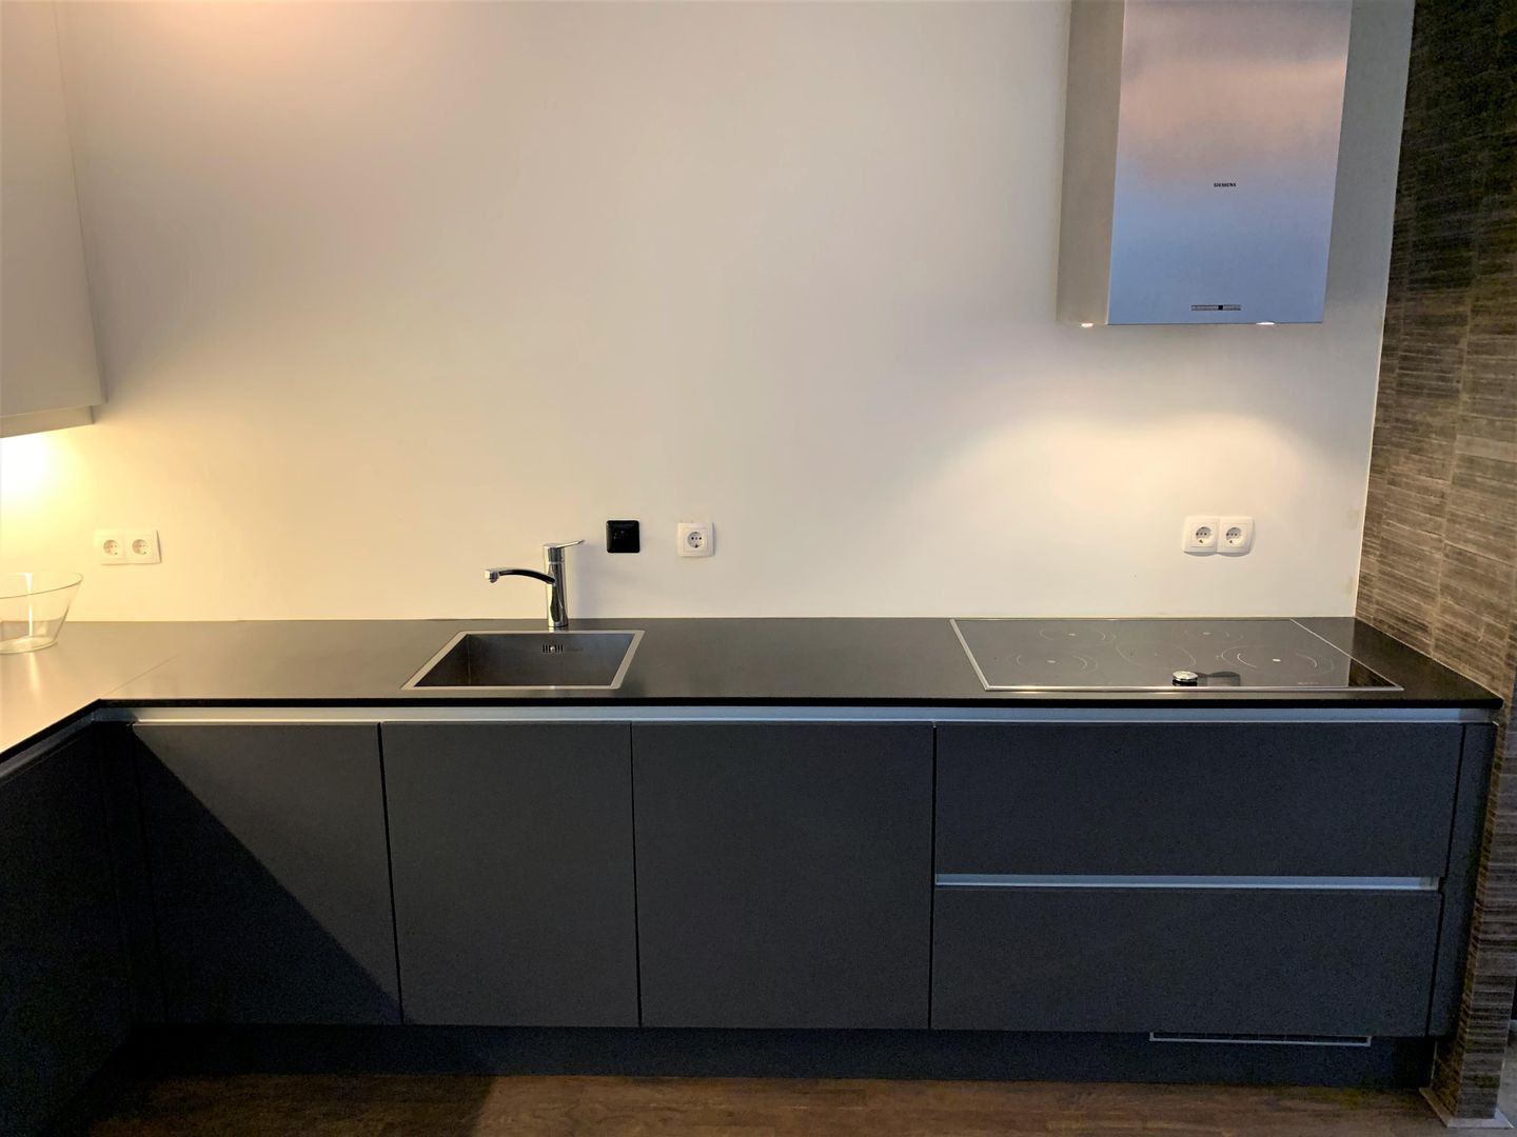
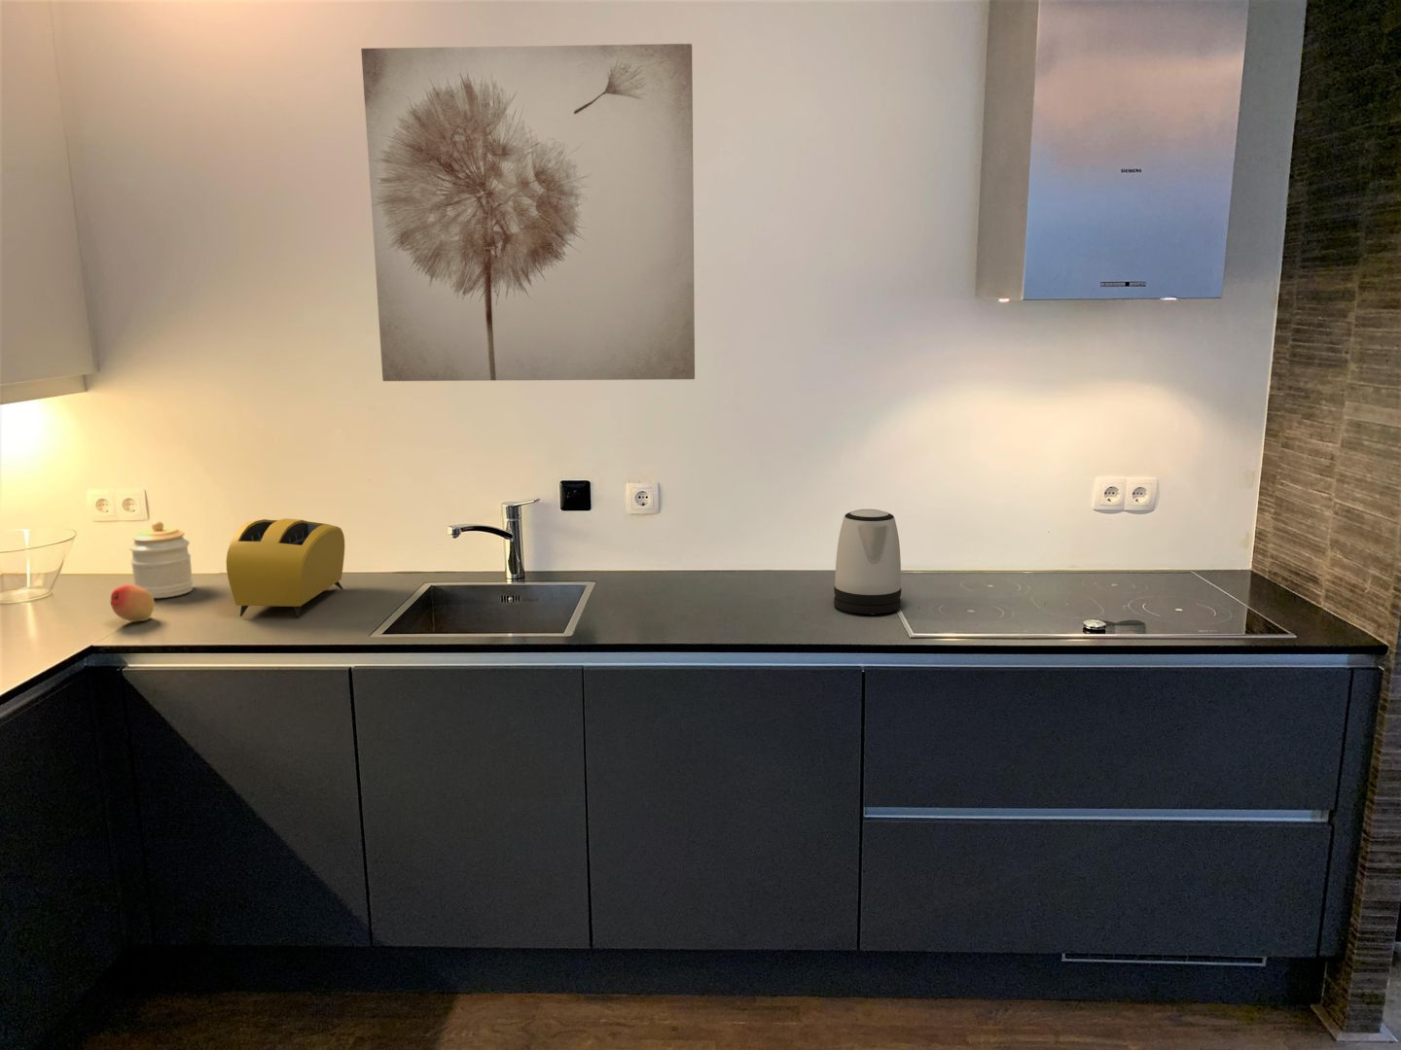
+ jar [128,521,194,599]
+ fruit [110,585,156,623]
+ wall art [360,43,696,382]
+ kettle [833,508,902,615]
+ toaster [226,517,345,619]
